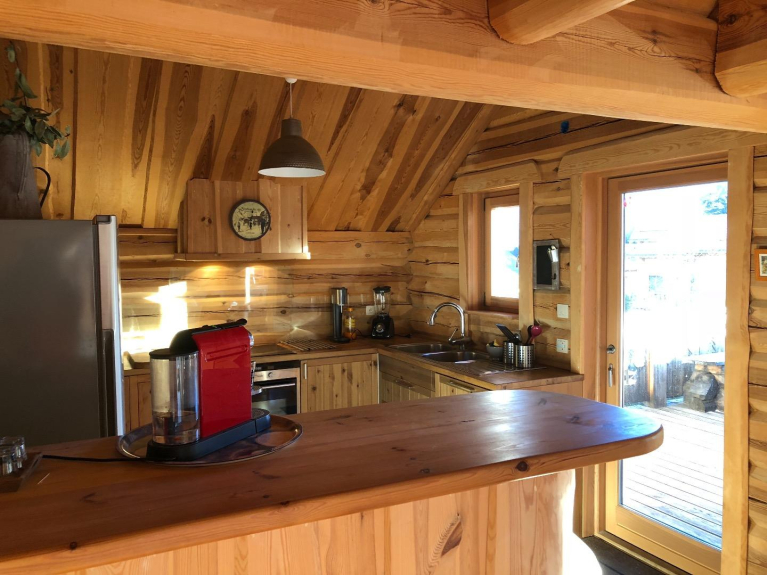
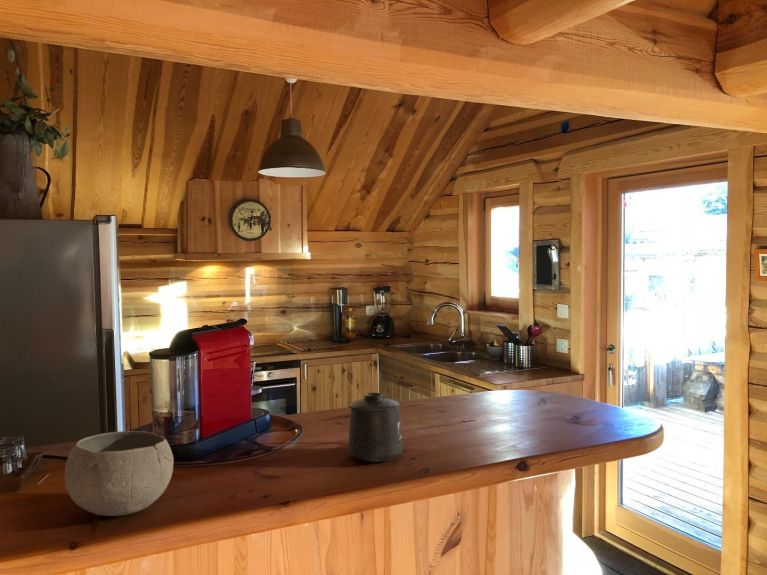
+ mug [347,392,404,463]
+ bowl [64,430,174,517]
